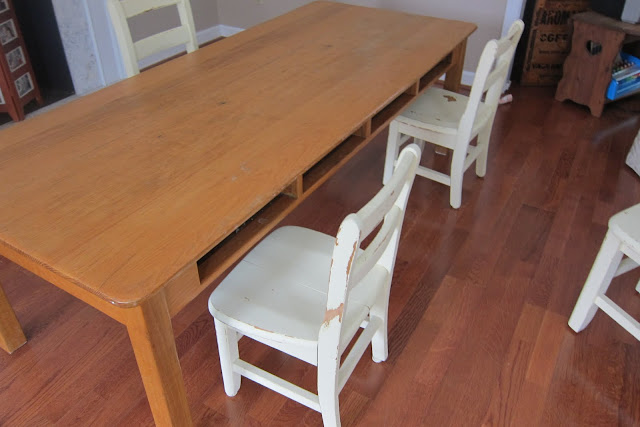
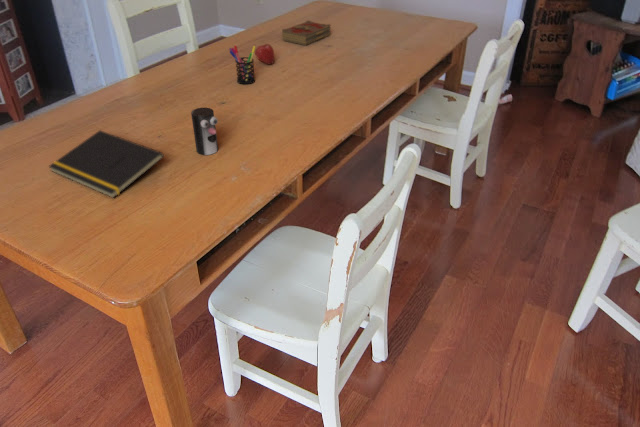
+ pen holder [228,45,256,85]
+ fruit [254,43,275,66]
+ notepad [47,129,165,199]
+ book [281,19,332,46]
+ cup [190,107,219,156]
